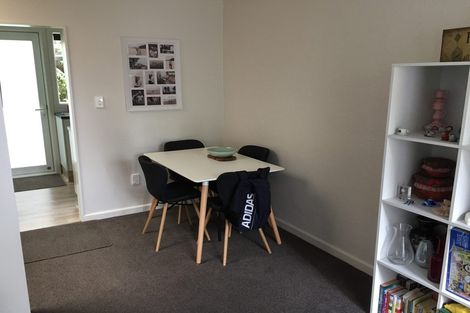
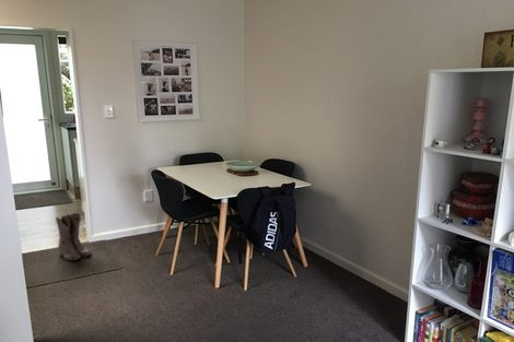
+ boots [55,211,92,261]
